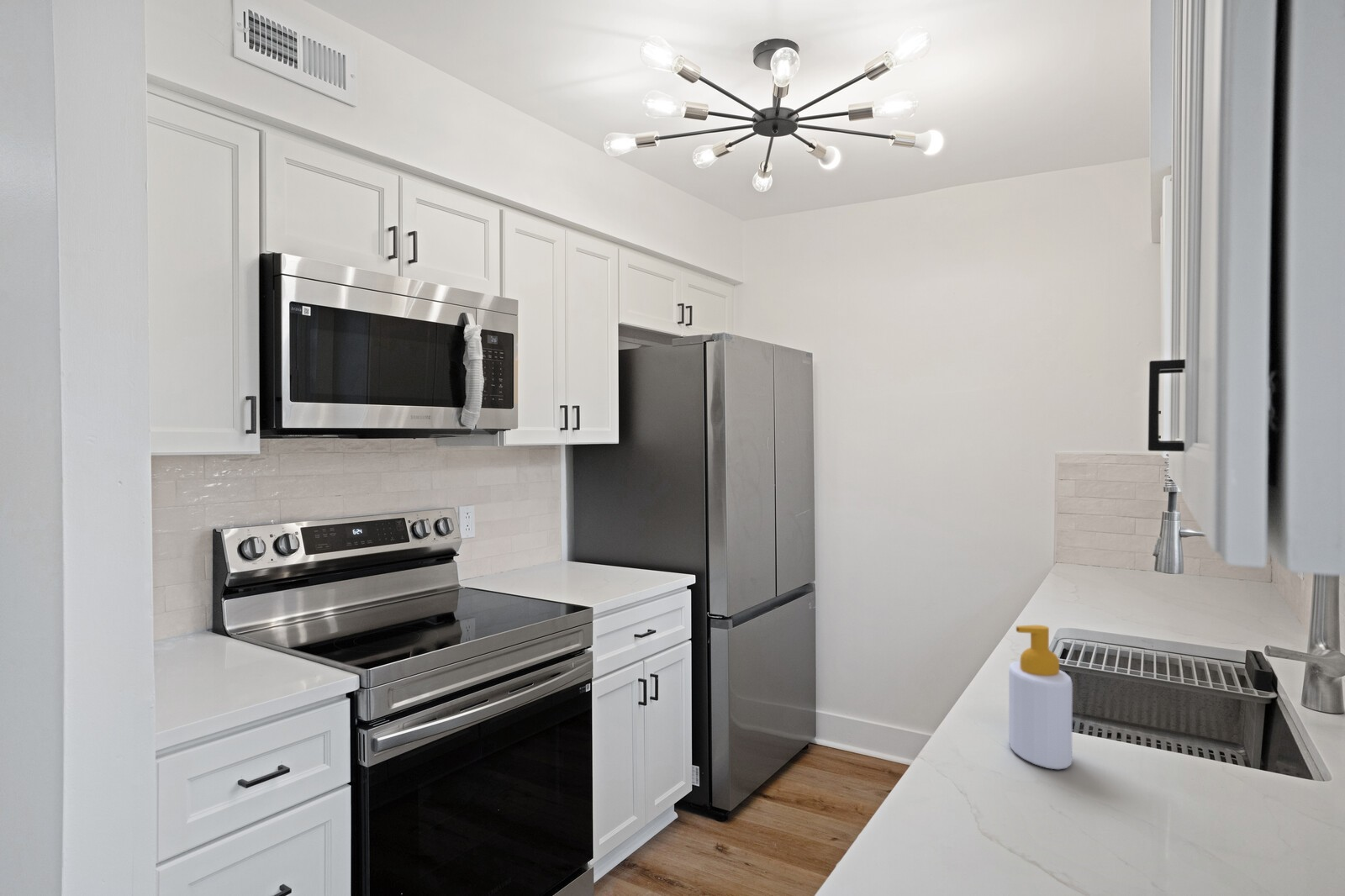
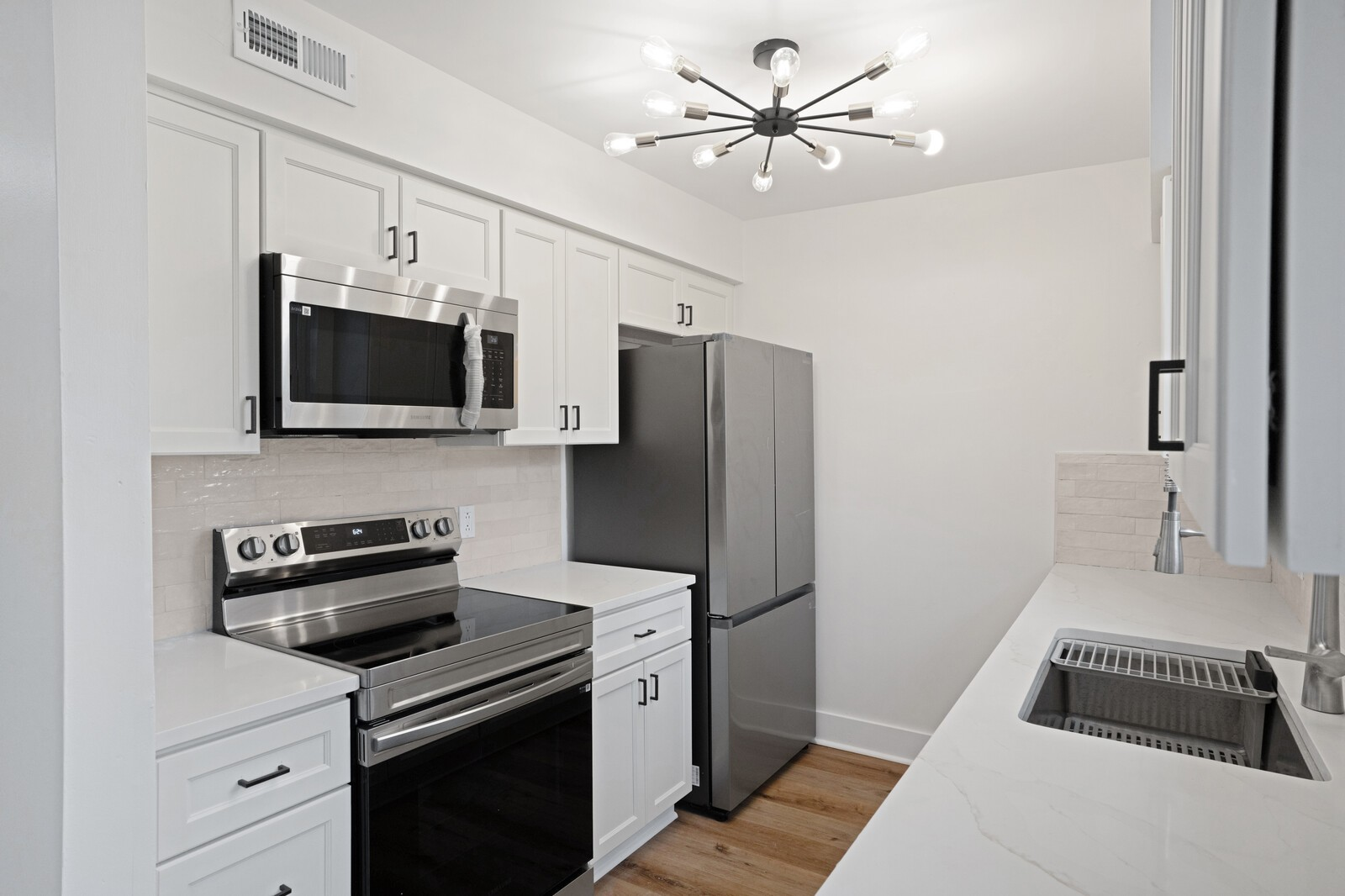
- soap bottle [1008,625,1073,770]
